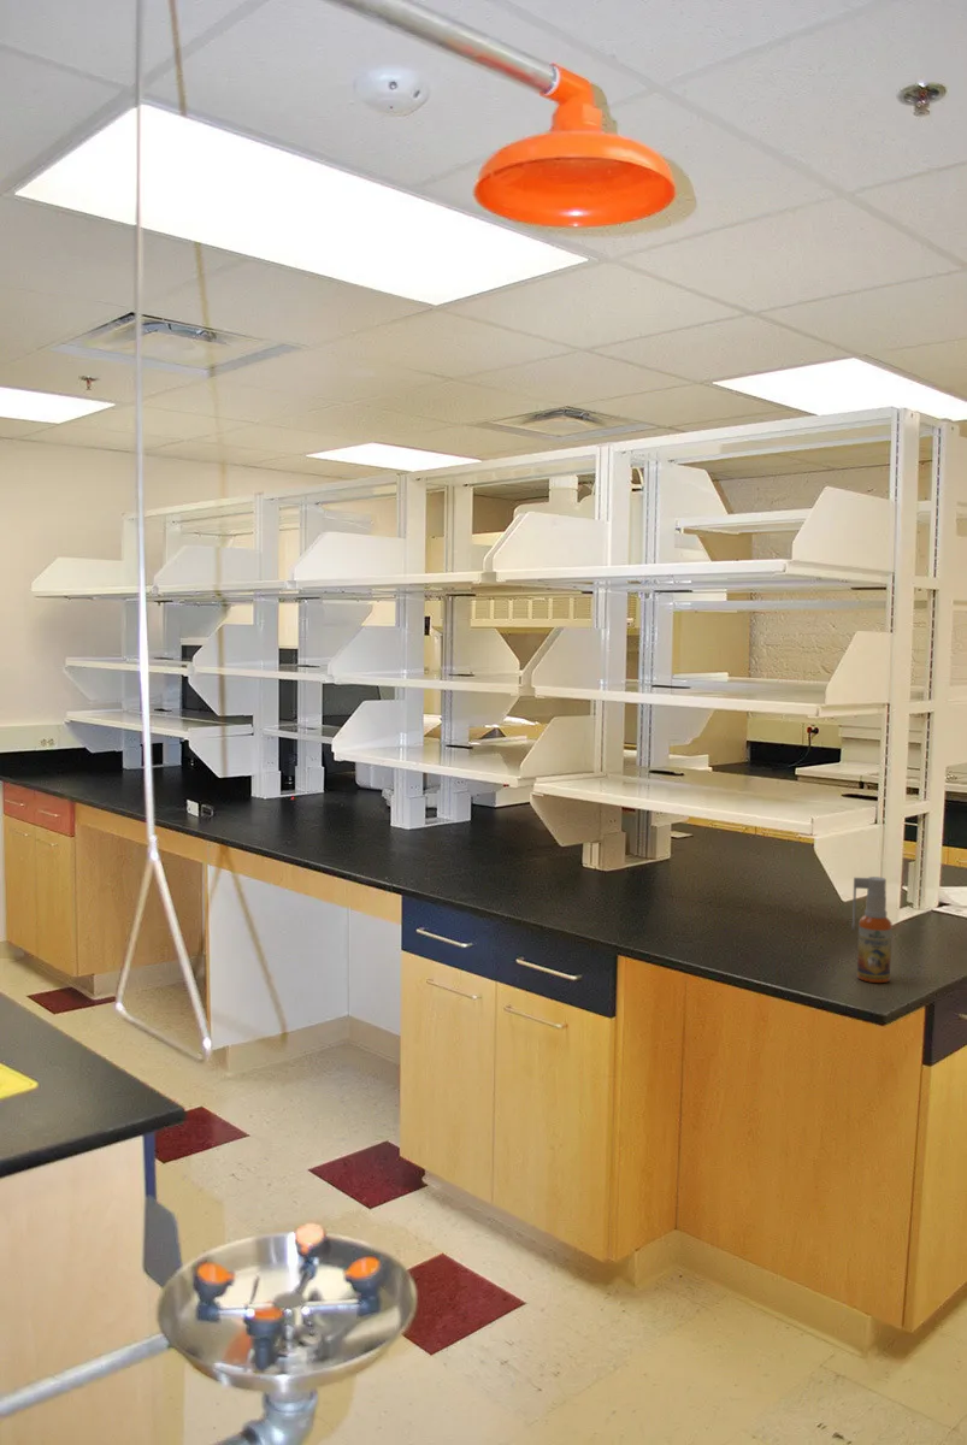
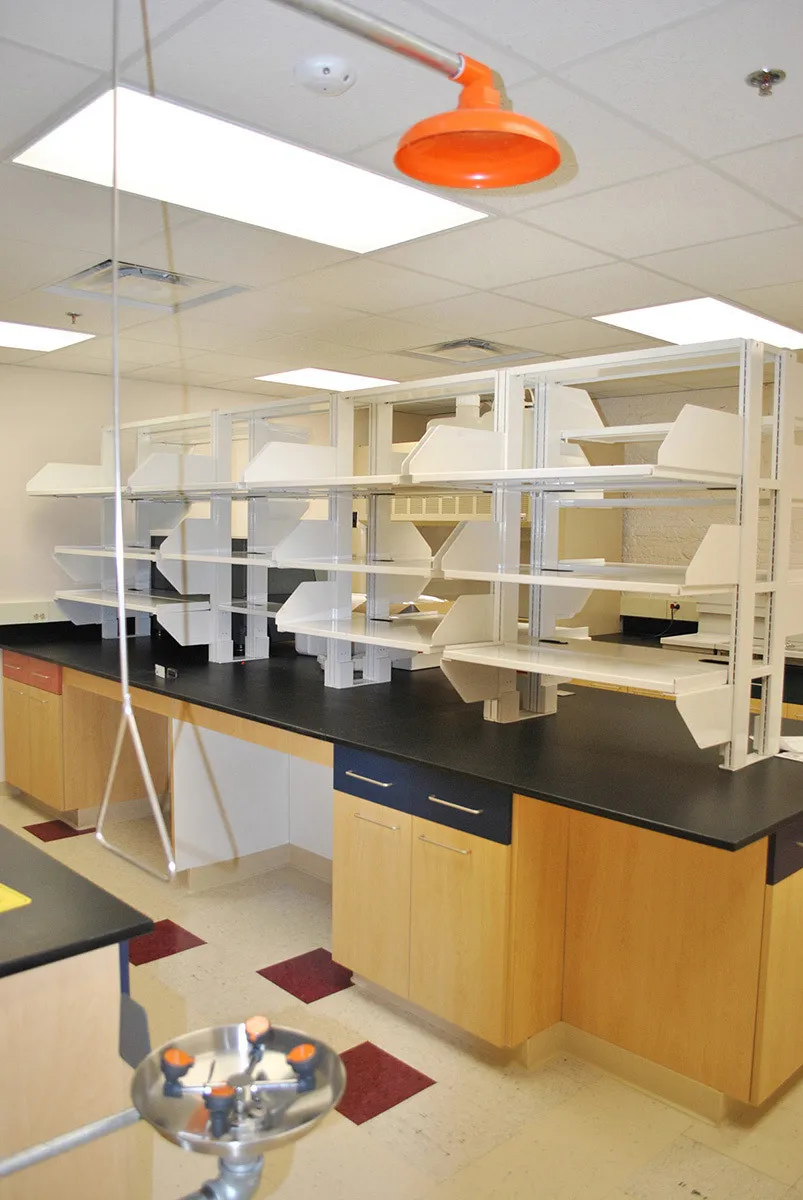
- spray bottle [851,875,894,984]
